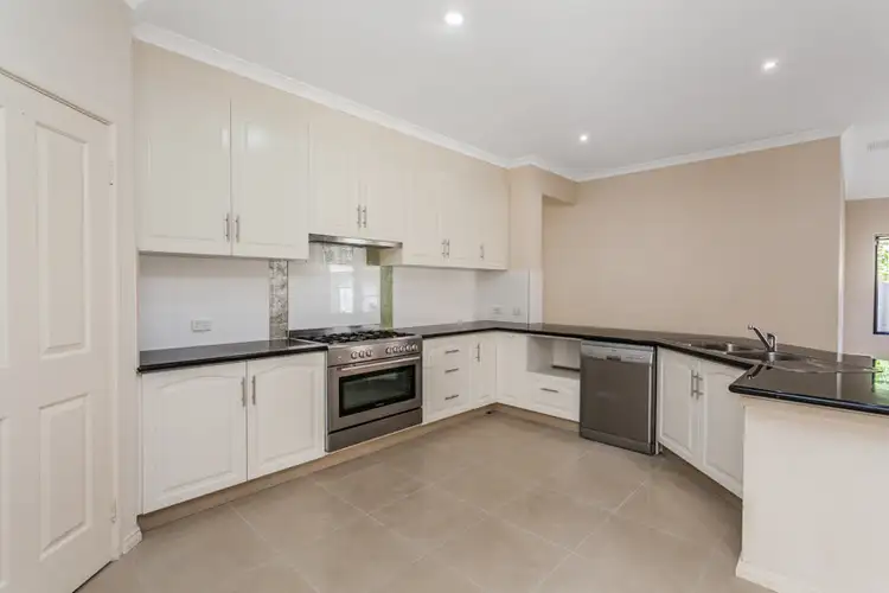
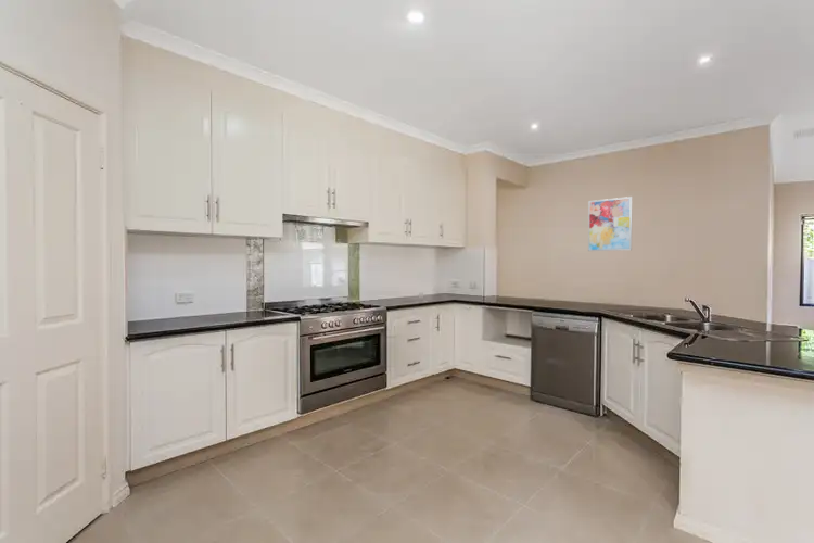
+ wall art [587,195,633,252]
